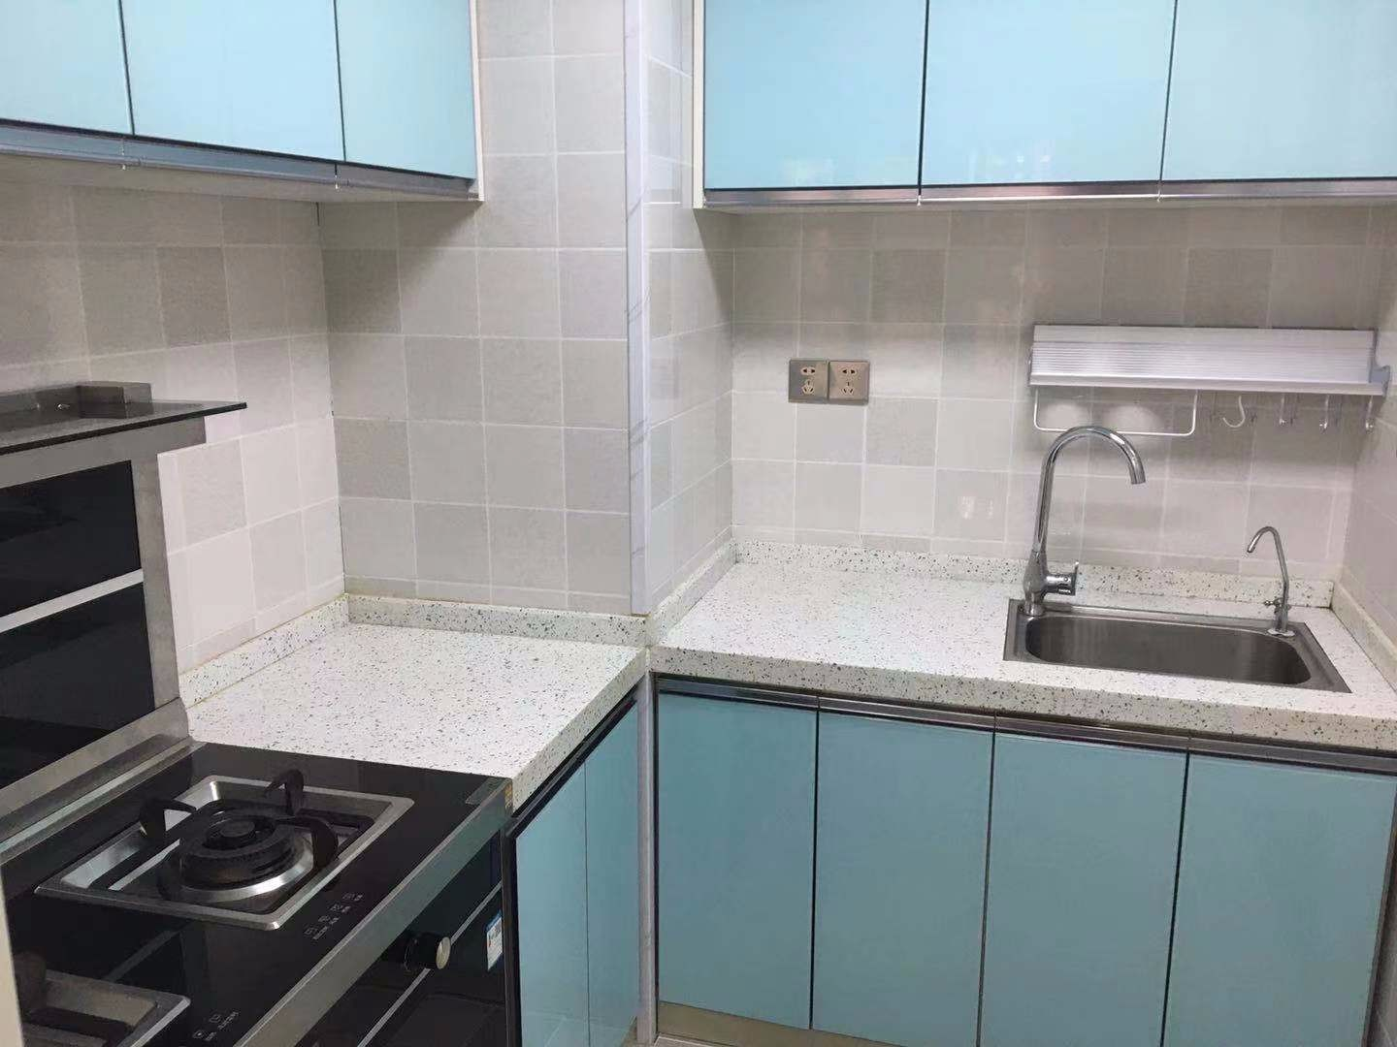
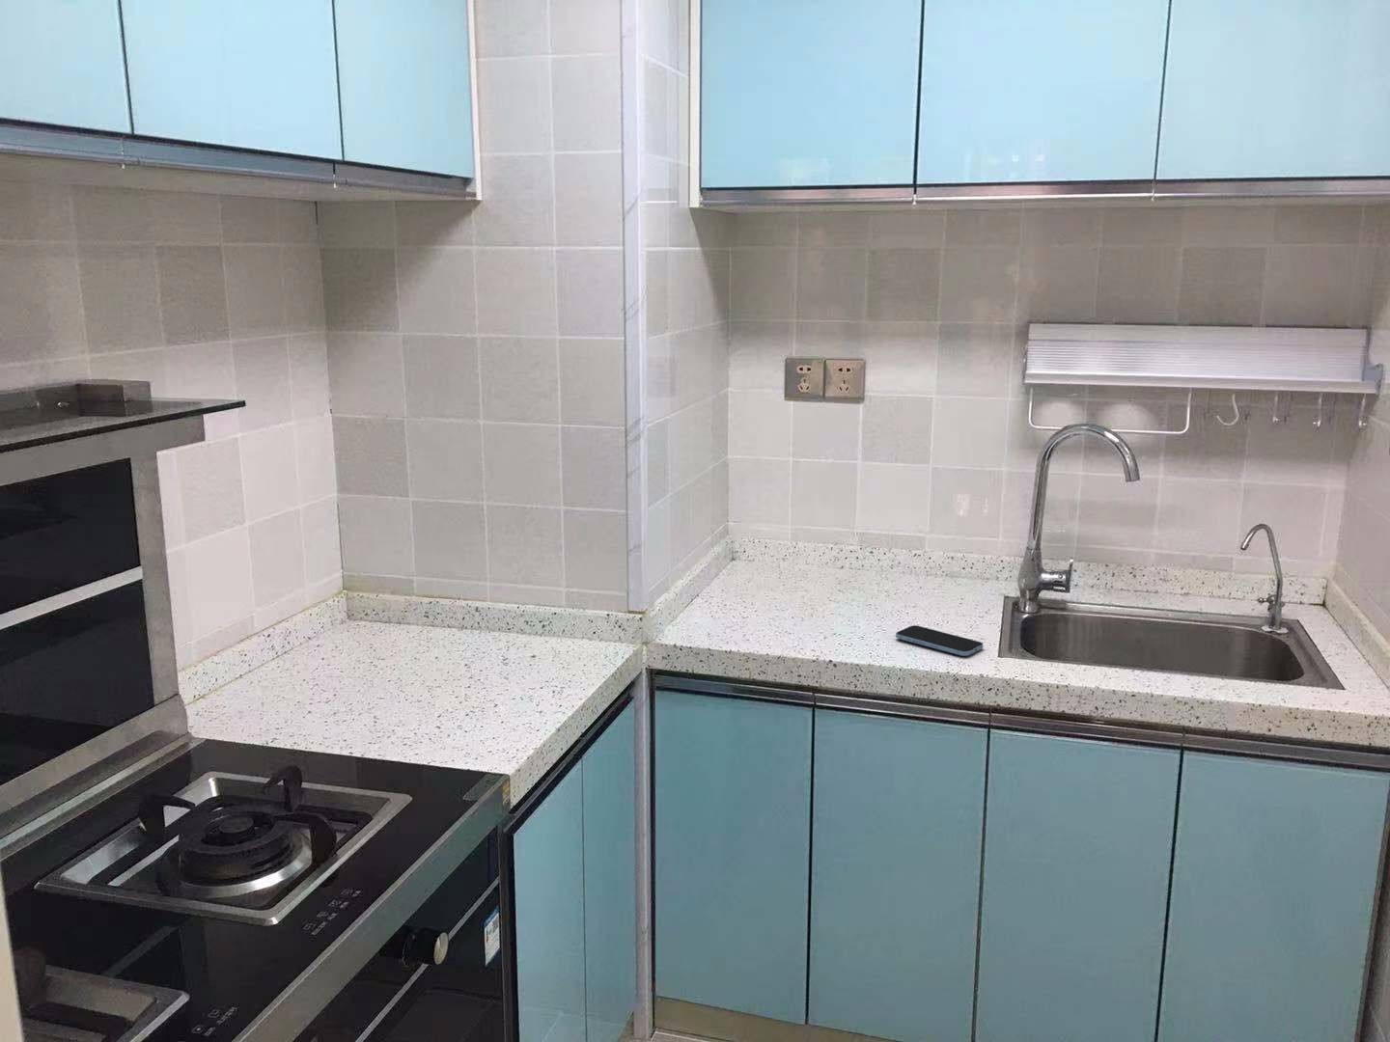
+ smartphone [895,624,984,657]
